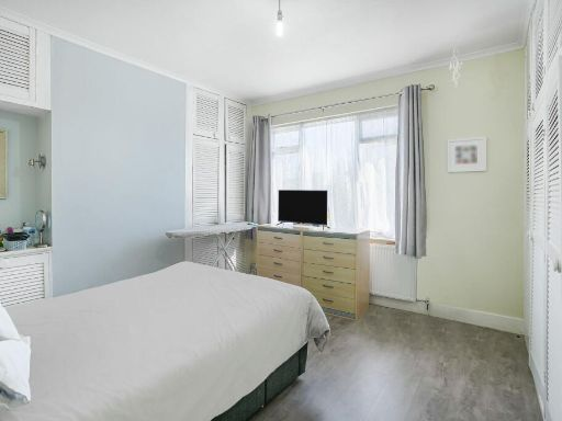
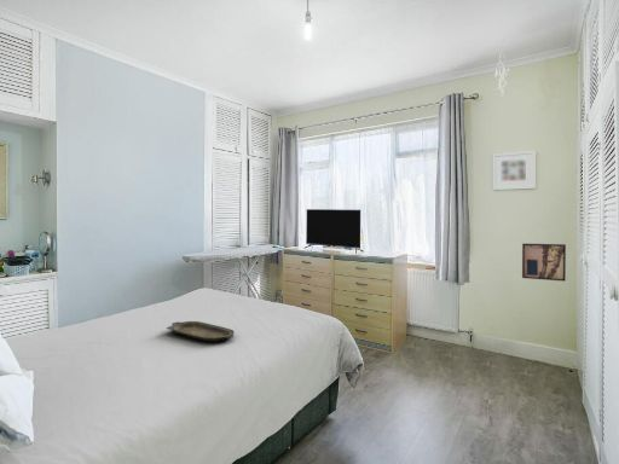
+ serving tray [166,320,236,342]
+ wall art [521,243,567,283]
